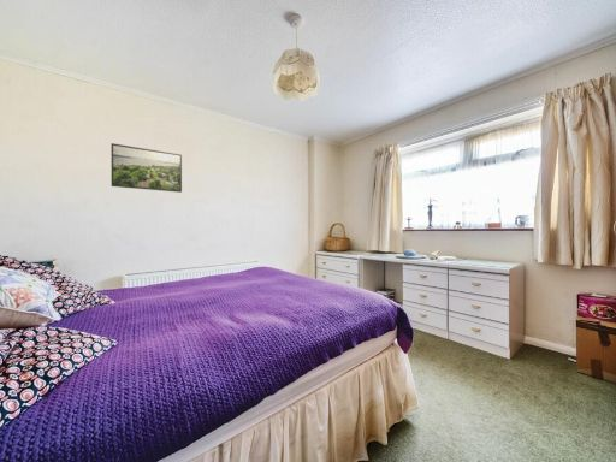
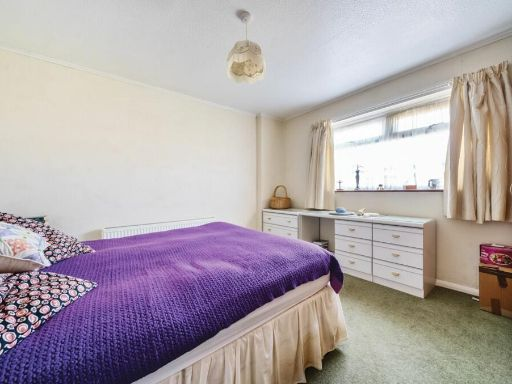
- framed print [111,142,183,194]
